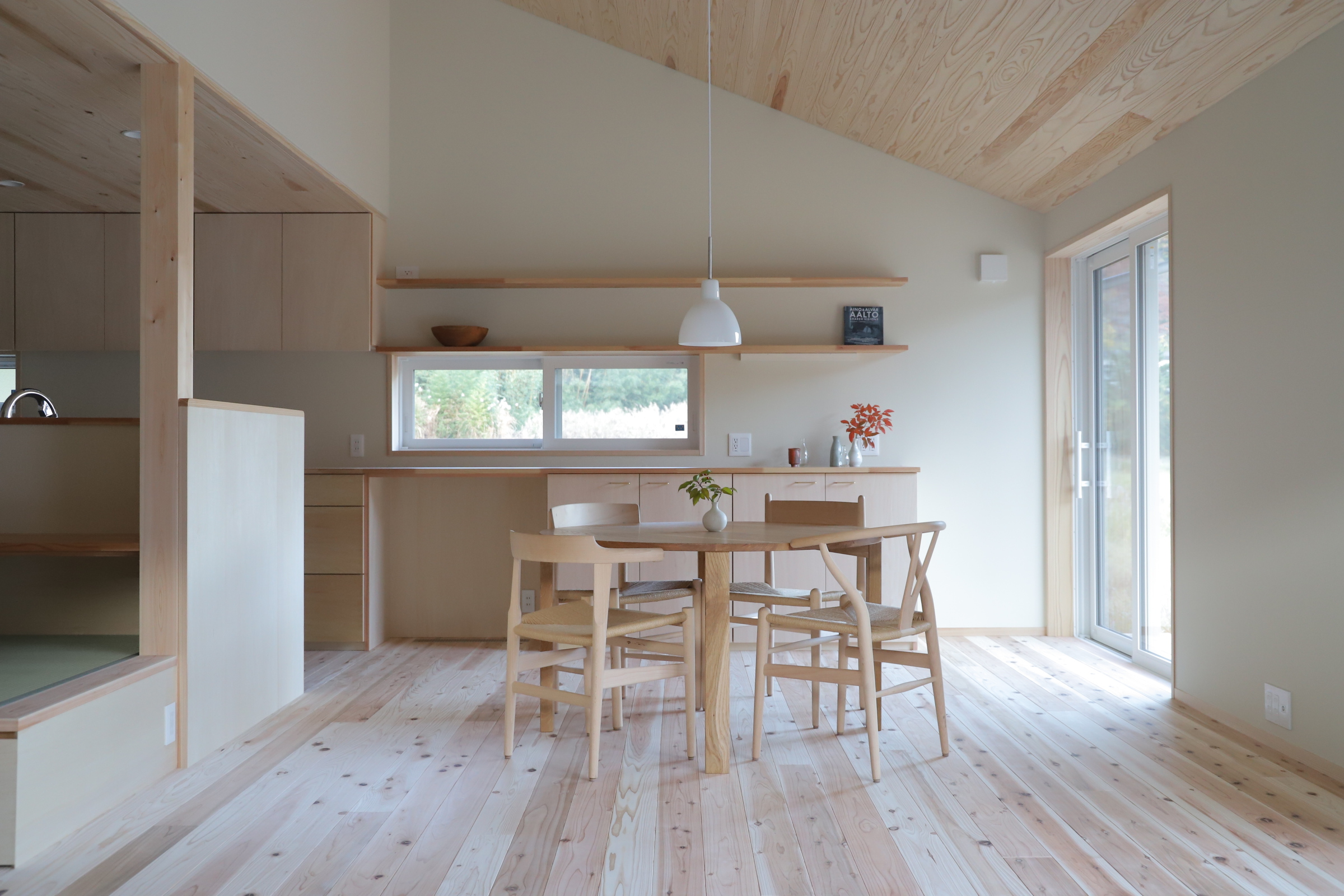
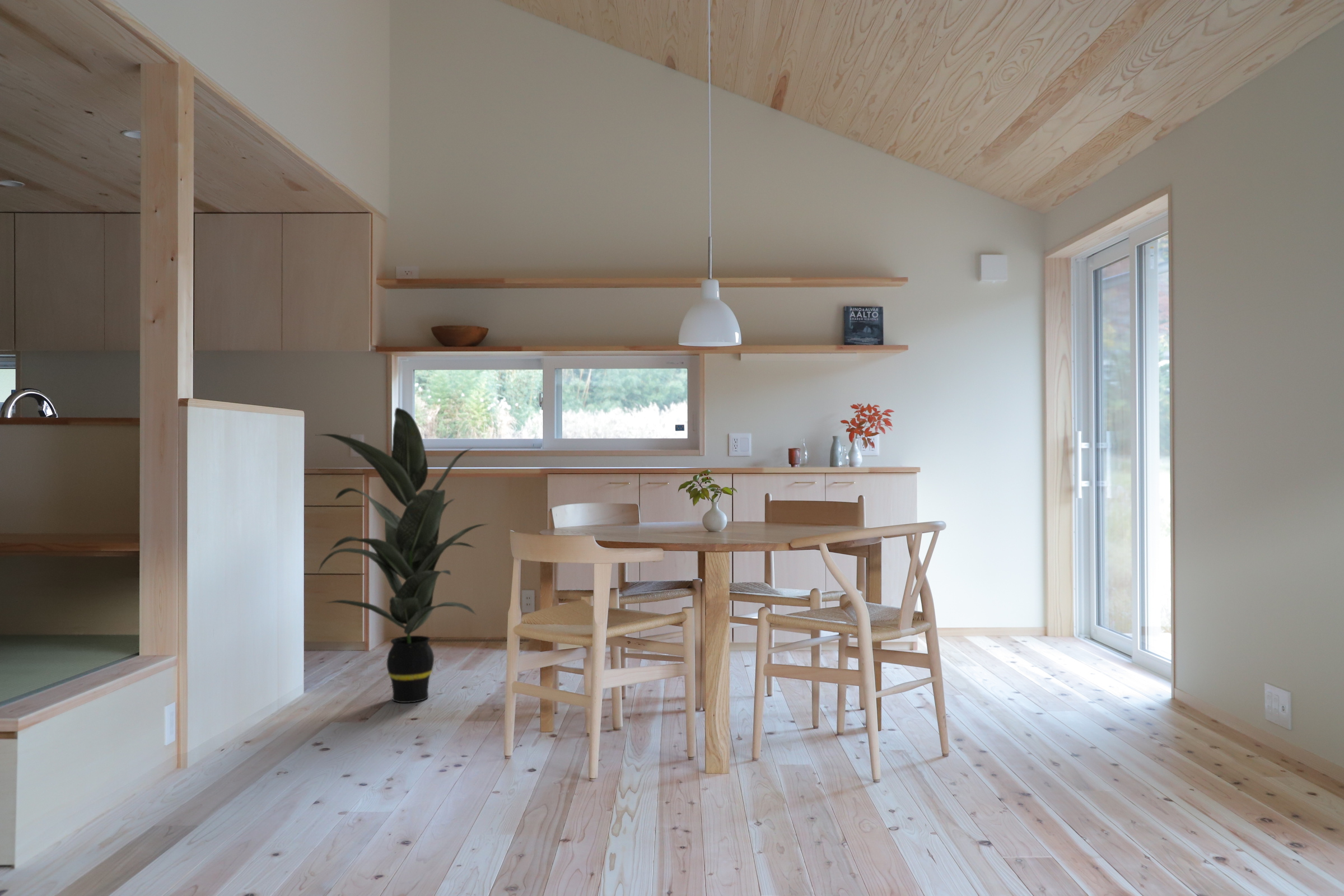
+ indoor plant [316,407,491,703]
